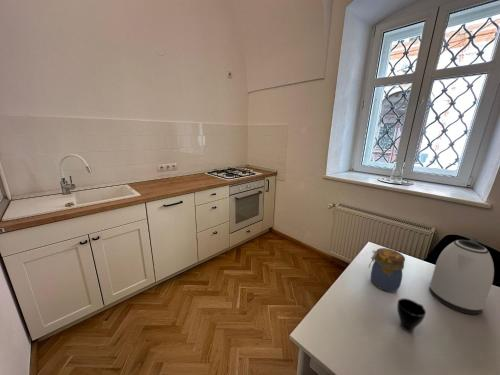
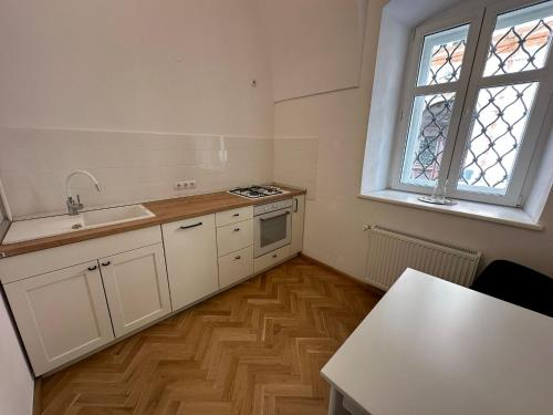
- jar [368,247,406,293]
- cup [396,297,427,333]
- kettle [428,237,495,315]
